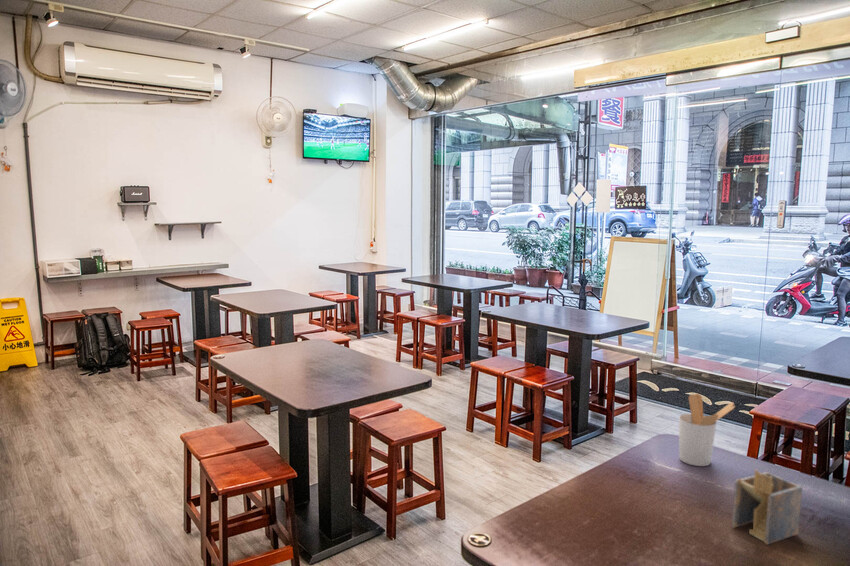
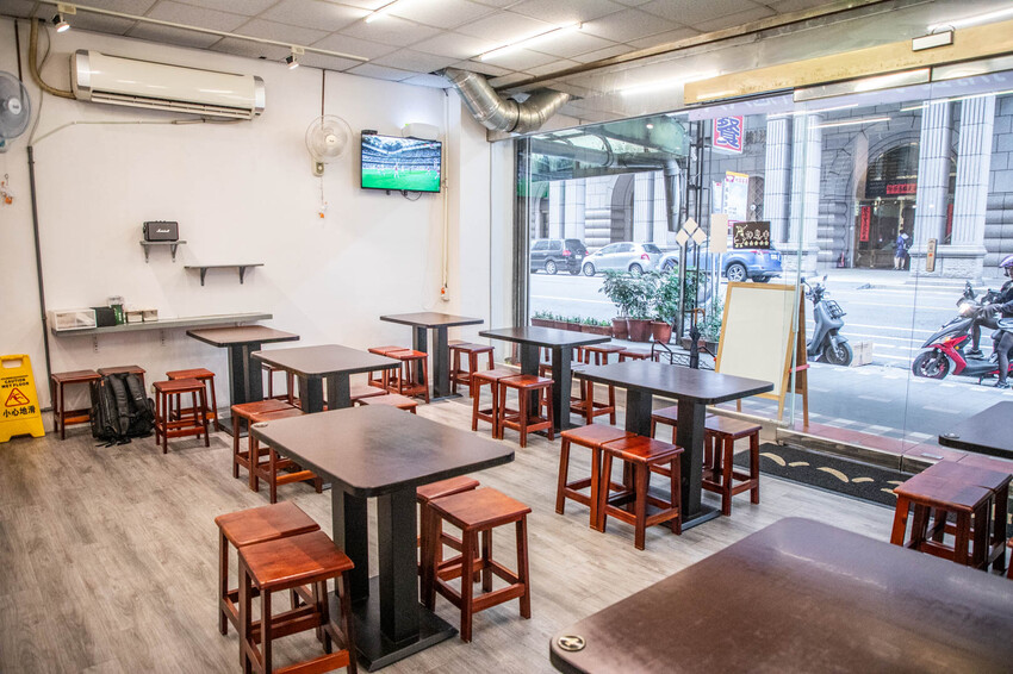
- napkin holder [731,469,803,546]
- utensil holder [678,393,736,467]
